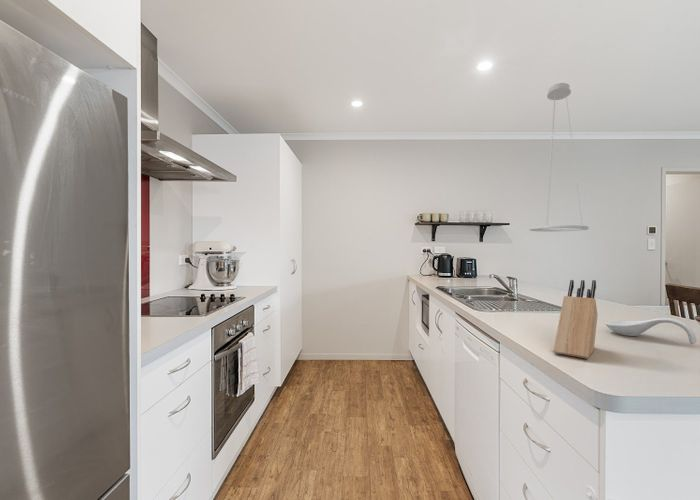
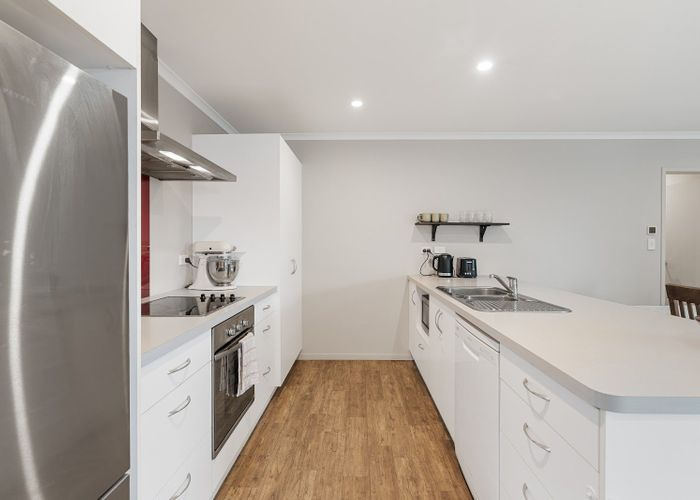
- pendant light [528,82,590,233]
- spoon rest [604,317,697,345]
- knife block [552,279,599,360]
